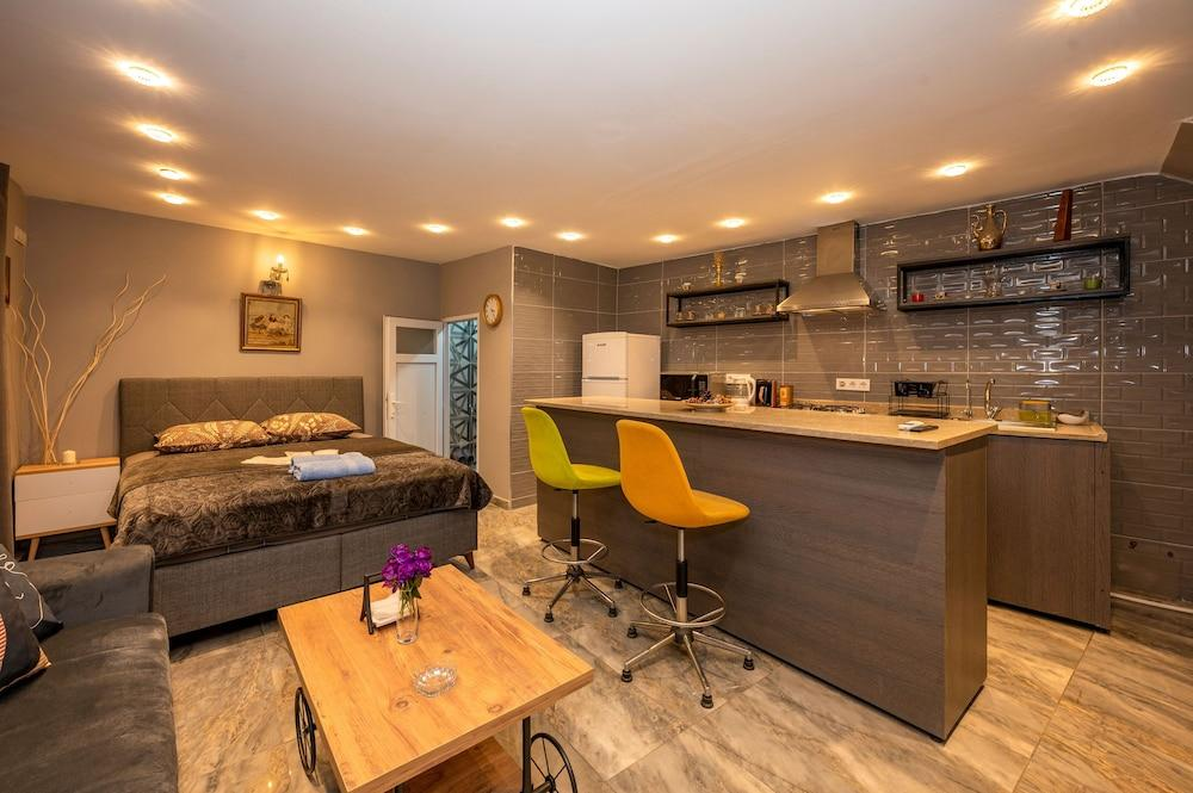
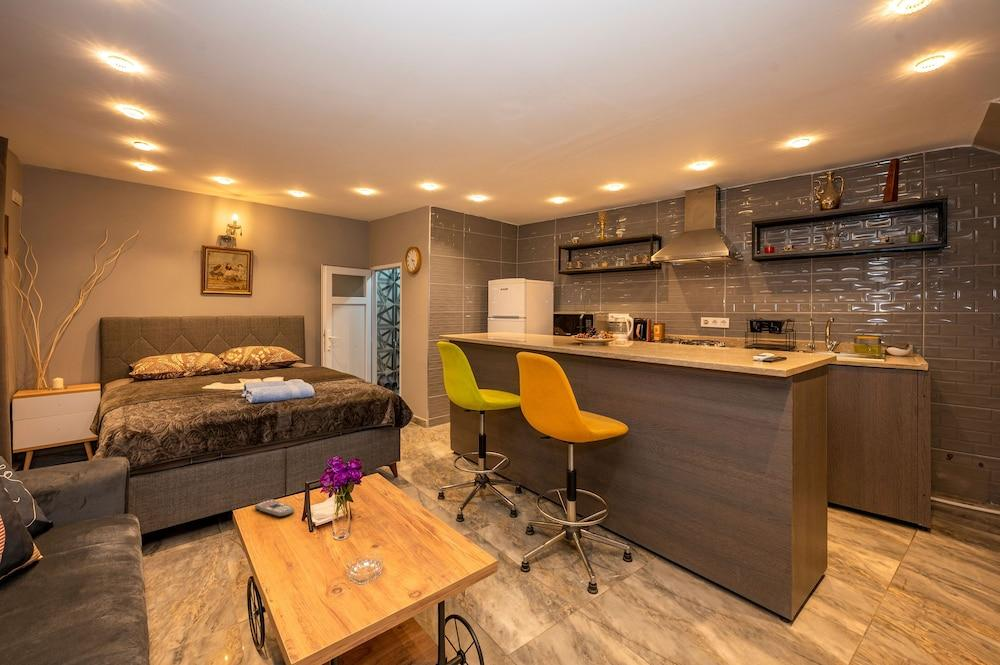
+ remote control [254,498,295,518]
